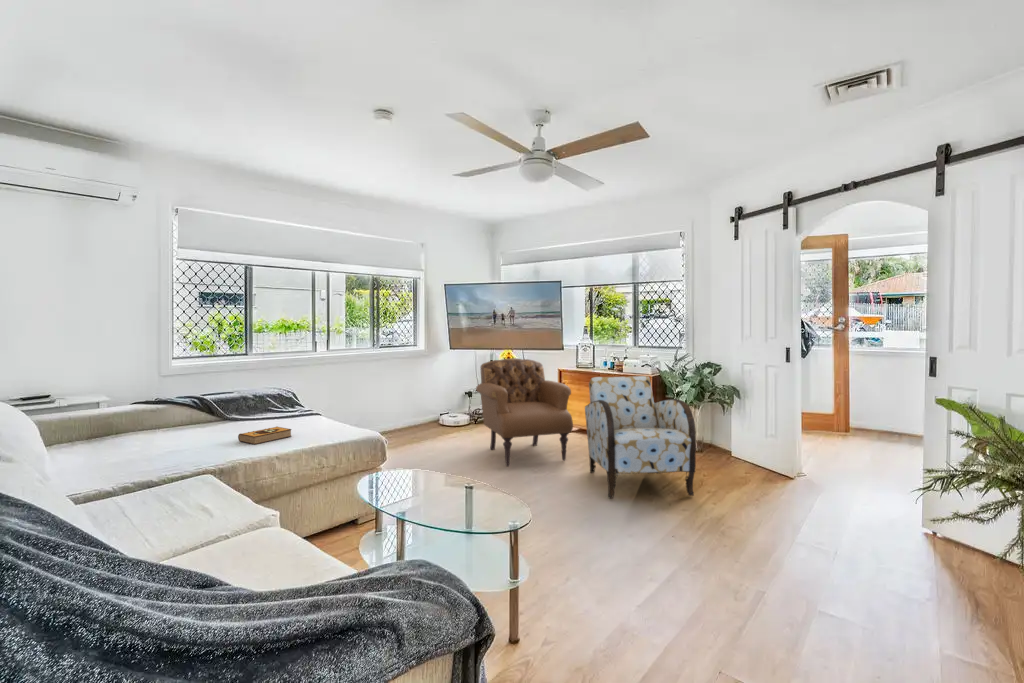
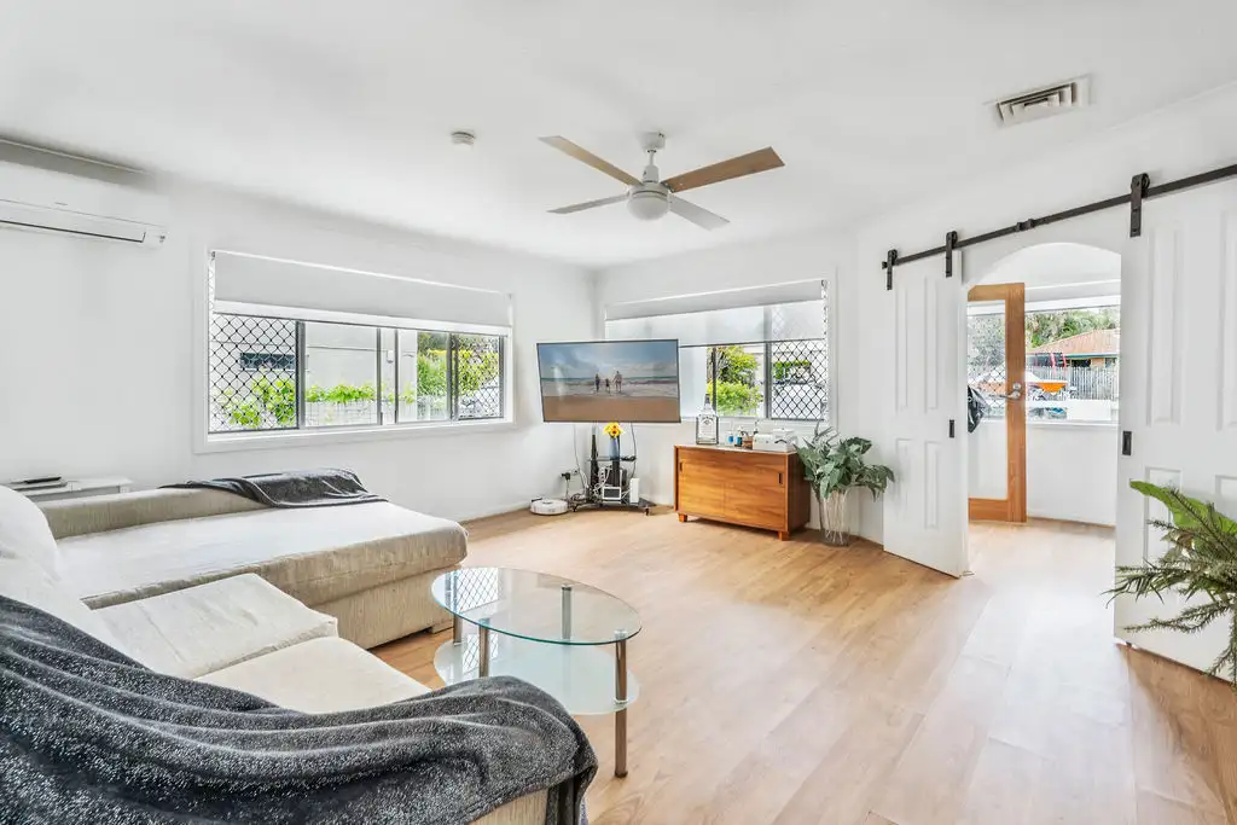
- armchair [475,357,574,468]
- armchair [584,375,697,500]
- hardback book [237,426,292,445]
